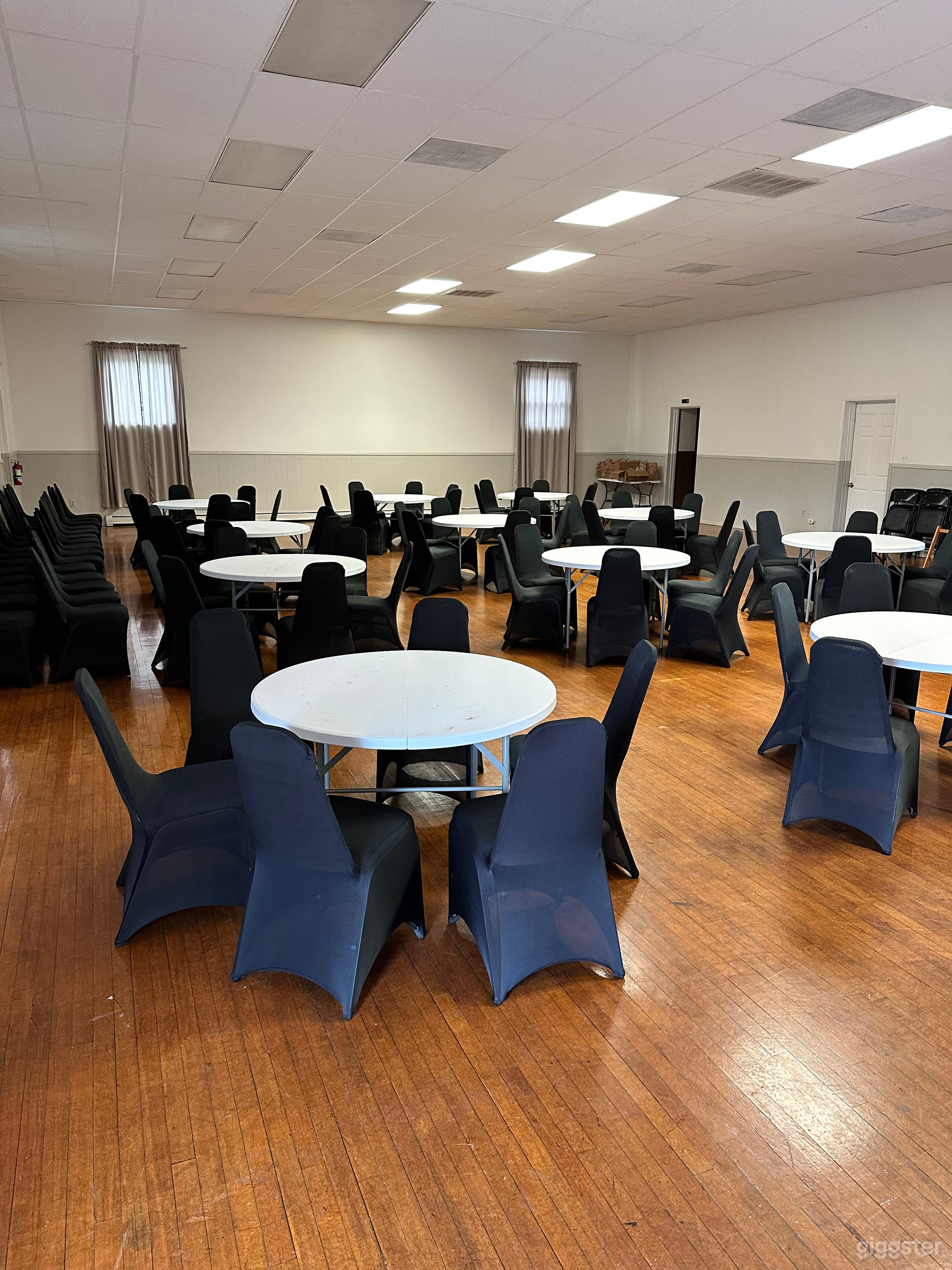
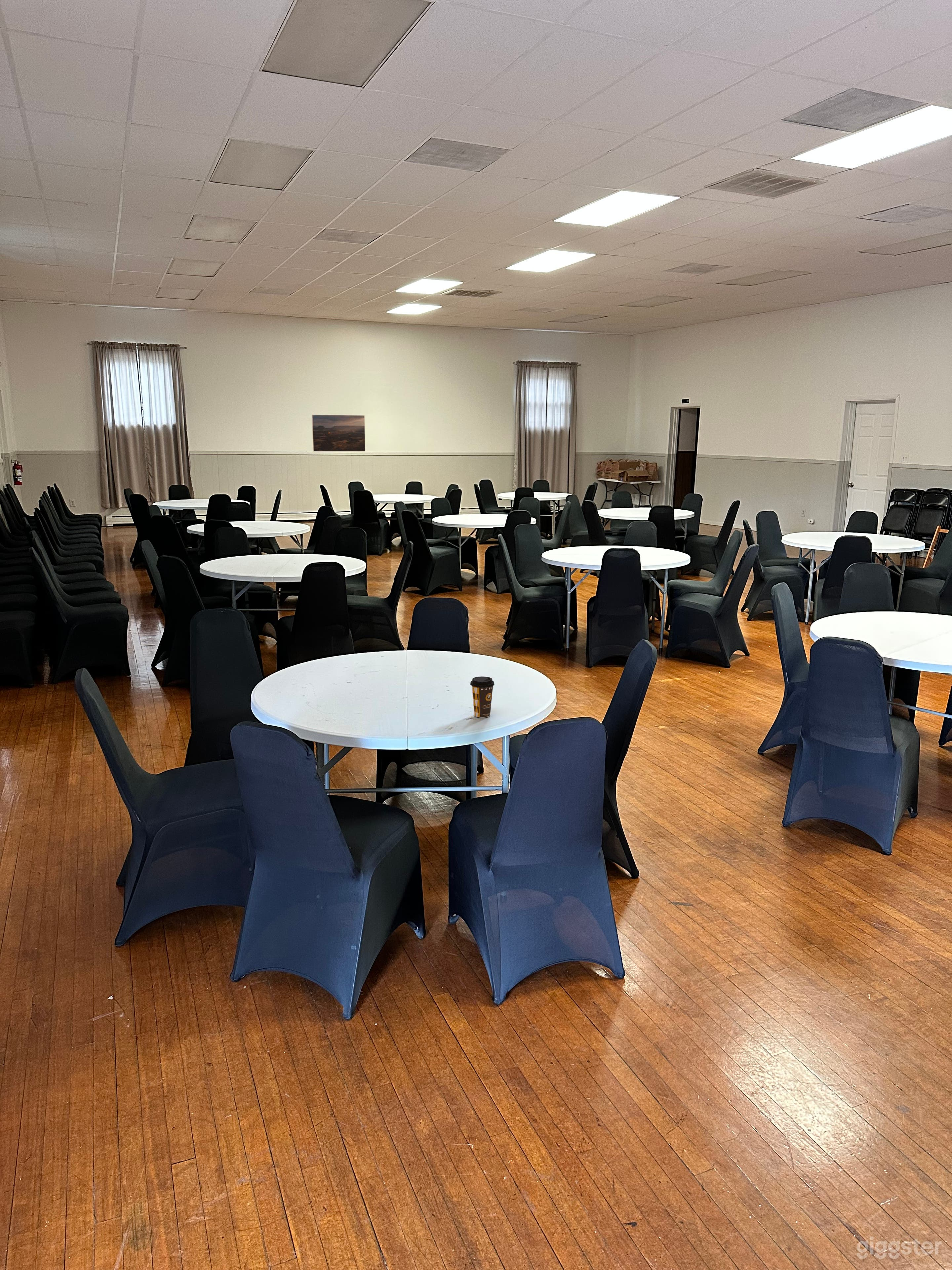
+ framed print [311,414,366,452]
+ coffee cup [470,676,495,718]
